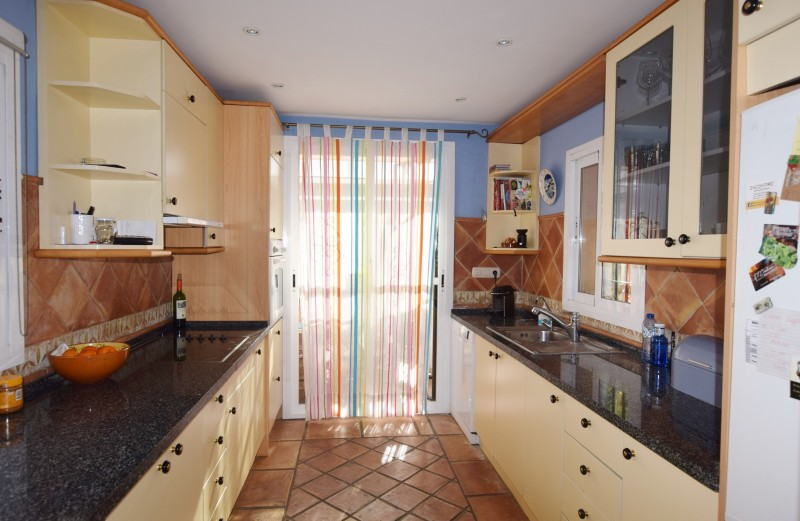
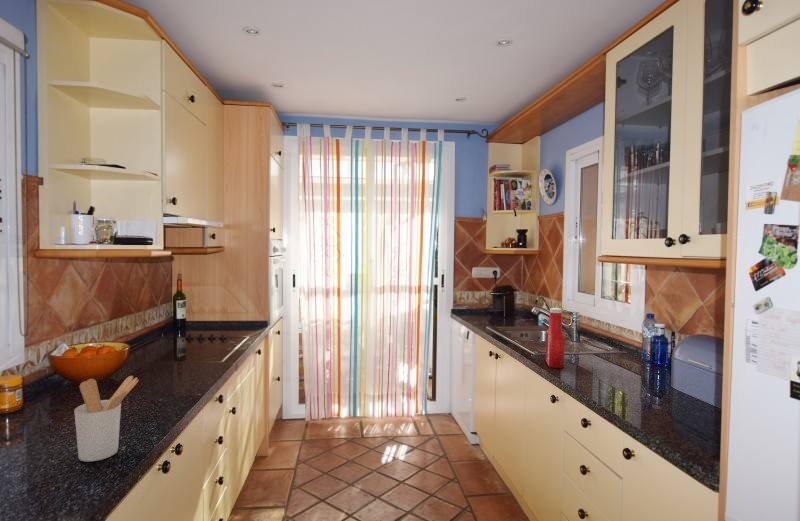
+ utensil holder [74,375,140,462]
+ soap bottle [545,307,566,369]
